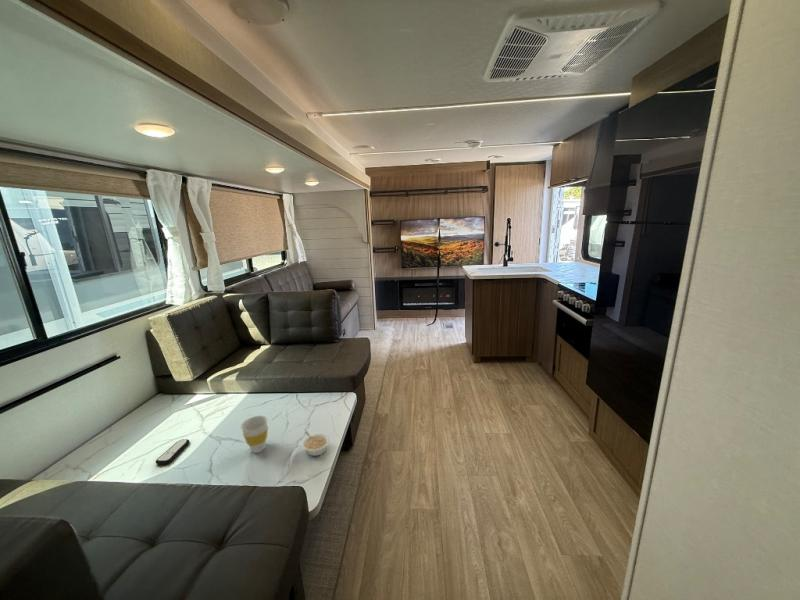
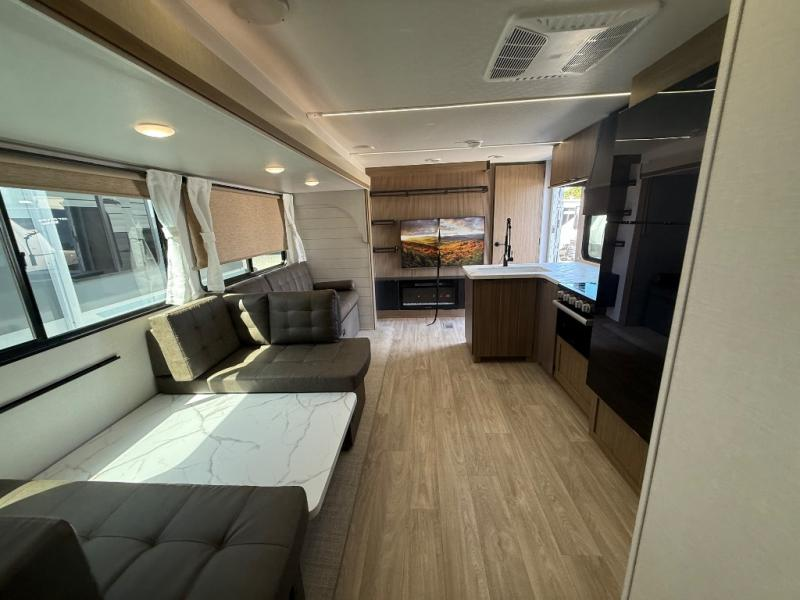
- cup [240,415,269,454]
- legume [300,430,330,457]
- remote control [155,438,190,465]
